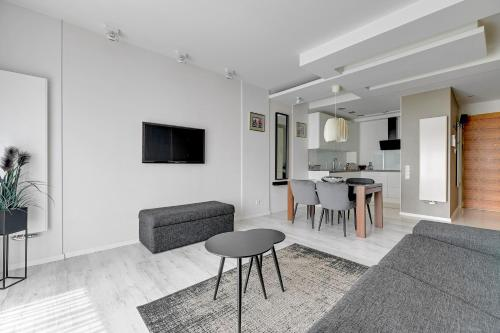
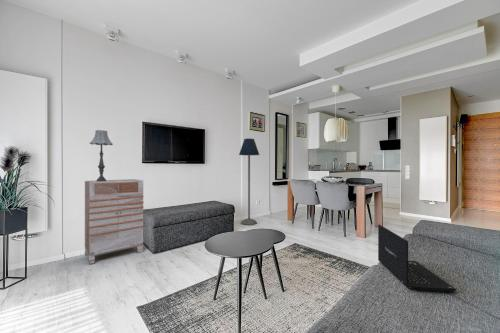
+ laptop [377,224,457,294]
+ table lamp [89,129,114,182]
+ dresser [84,178,145,265]
+ floor lamp [238,138,260,226]
